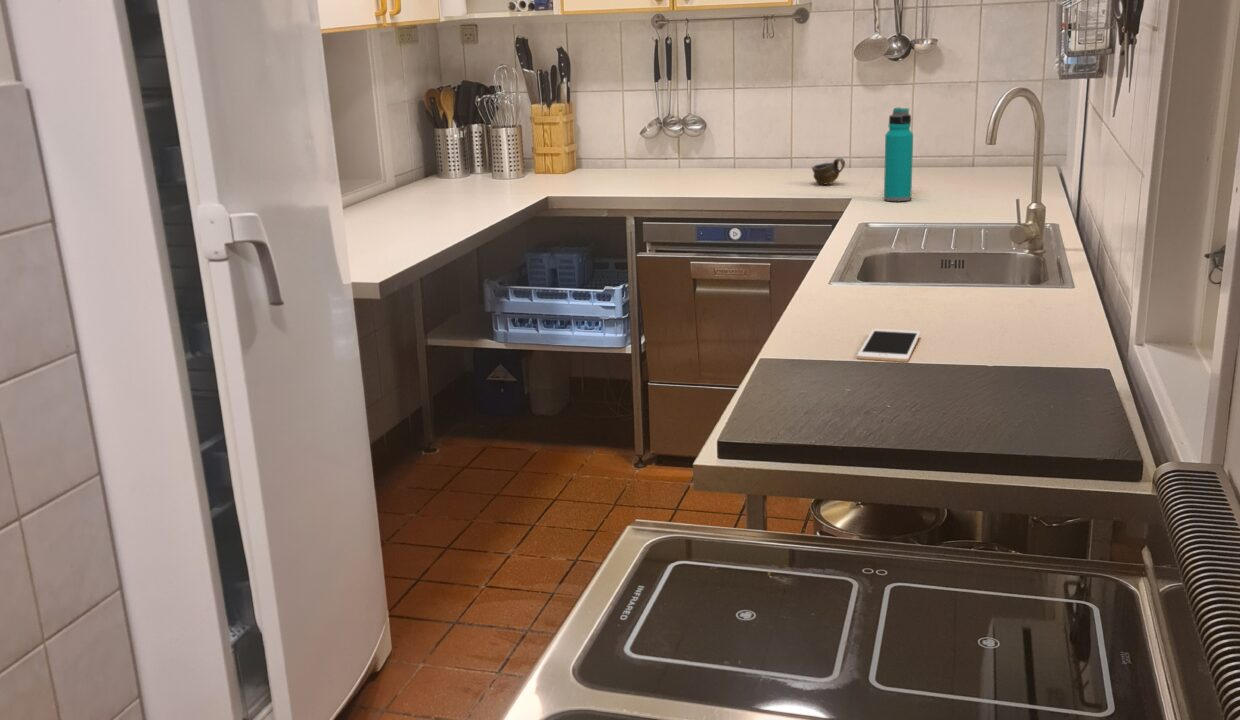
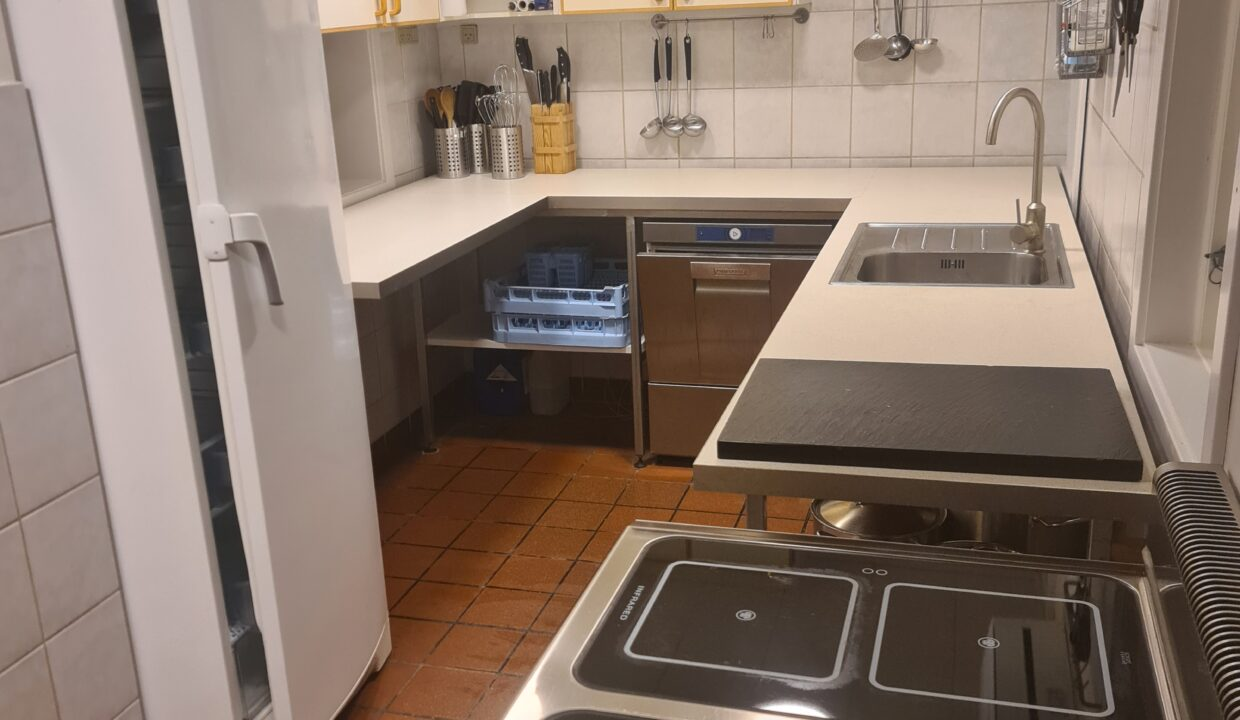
- cell phone [856,328,921,363]
- water bottle [883,107,914,202]
- cup [811,157,846,185]
